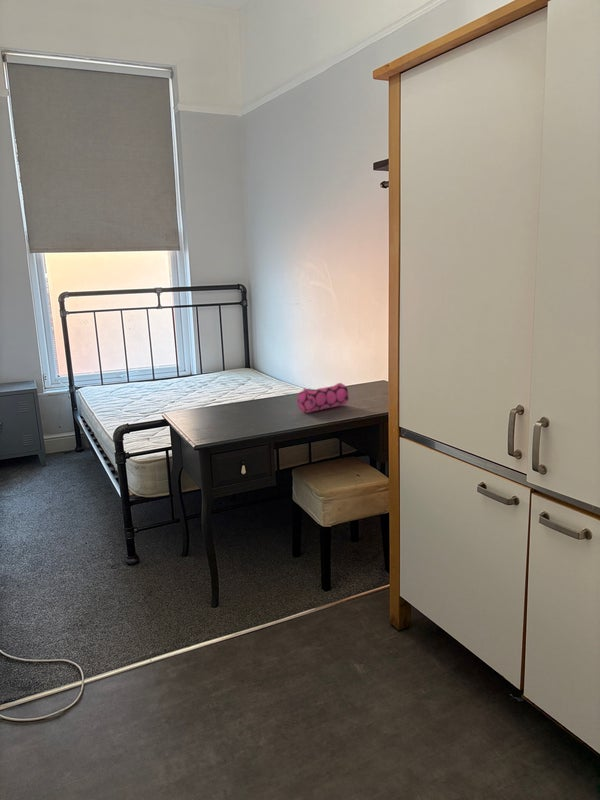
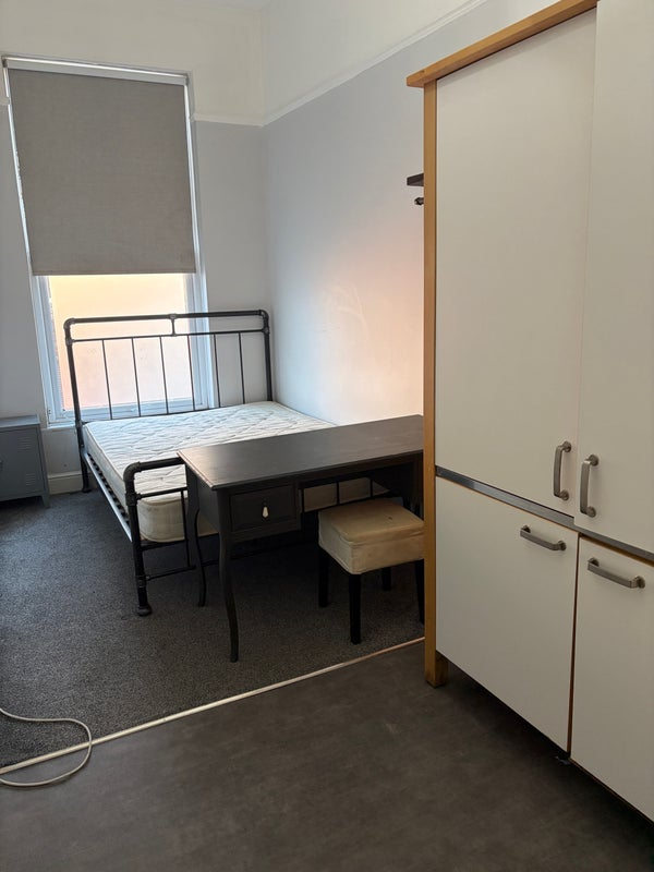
- pencil case [296,382,350,414]
